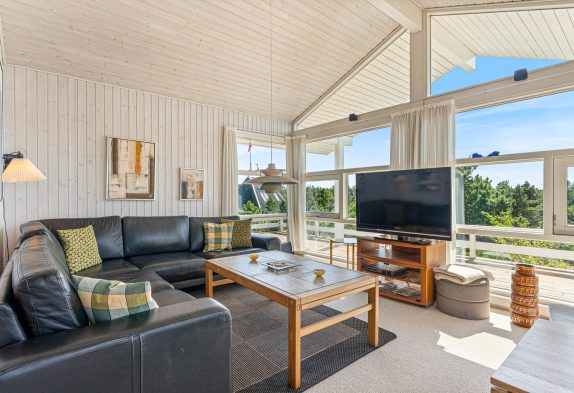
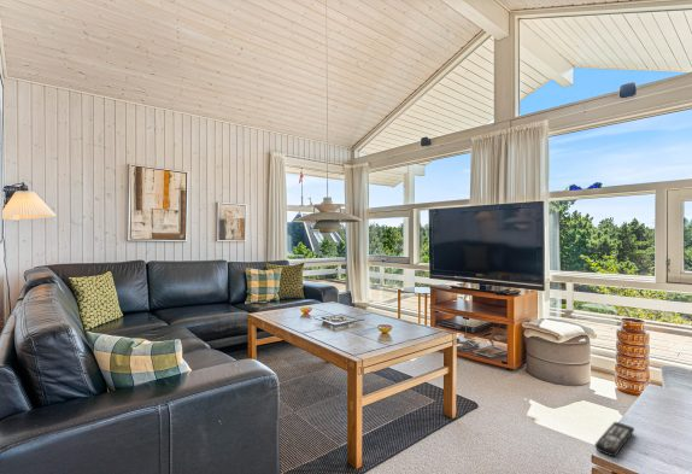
+ remote control [593,421,635,457]
